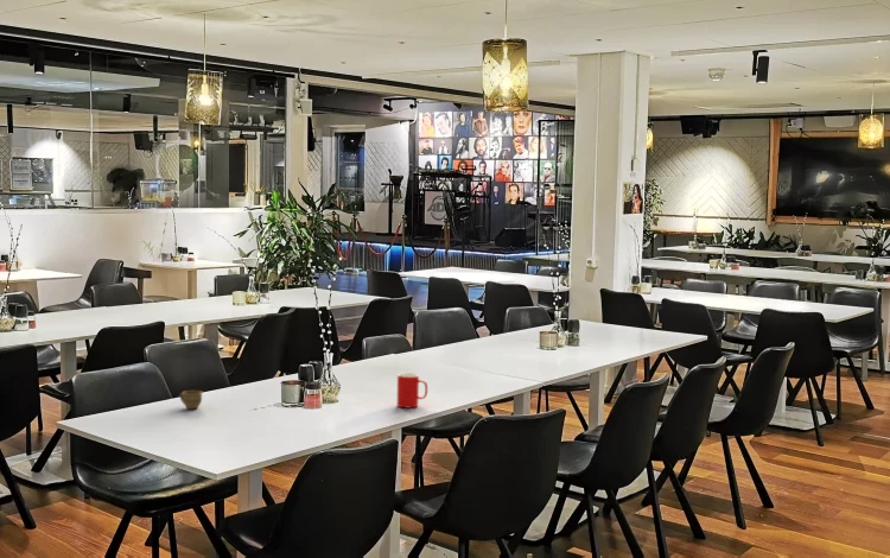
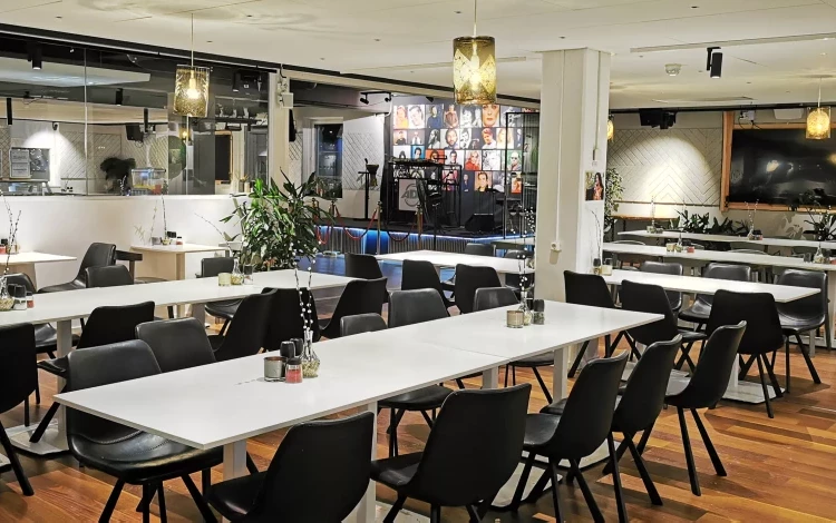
- cup [178,389,204,411]
- cup [395,372,428,410]
